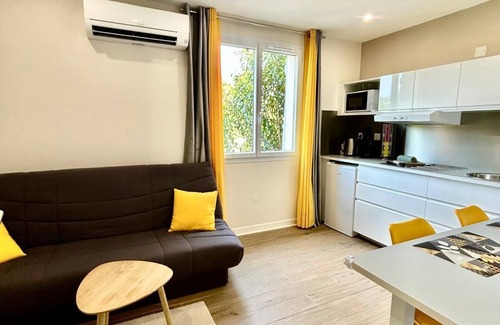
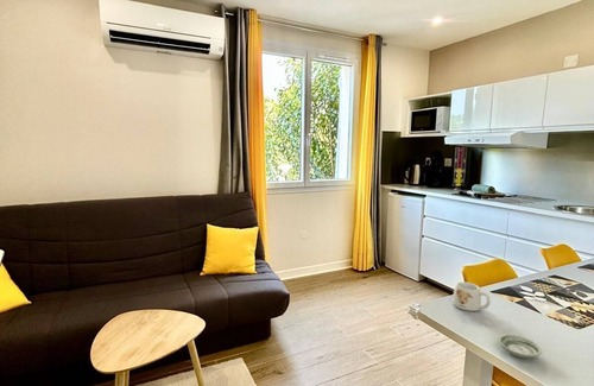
+ saucer [497,334,543,359]
+ mug [451,281,492,312]
